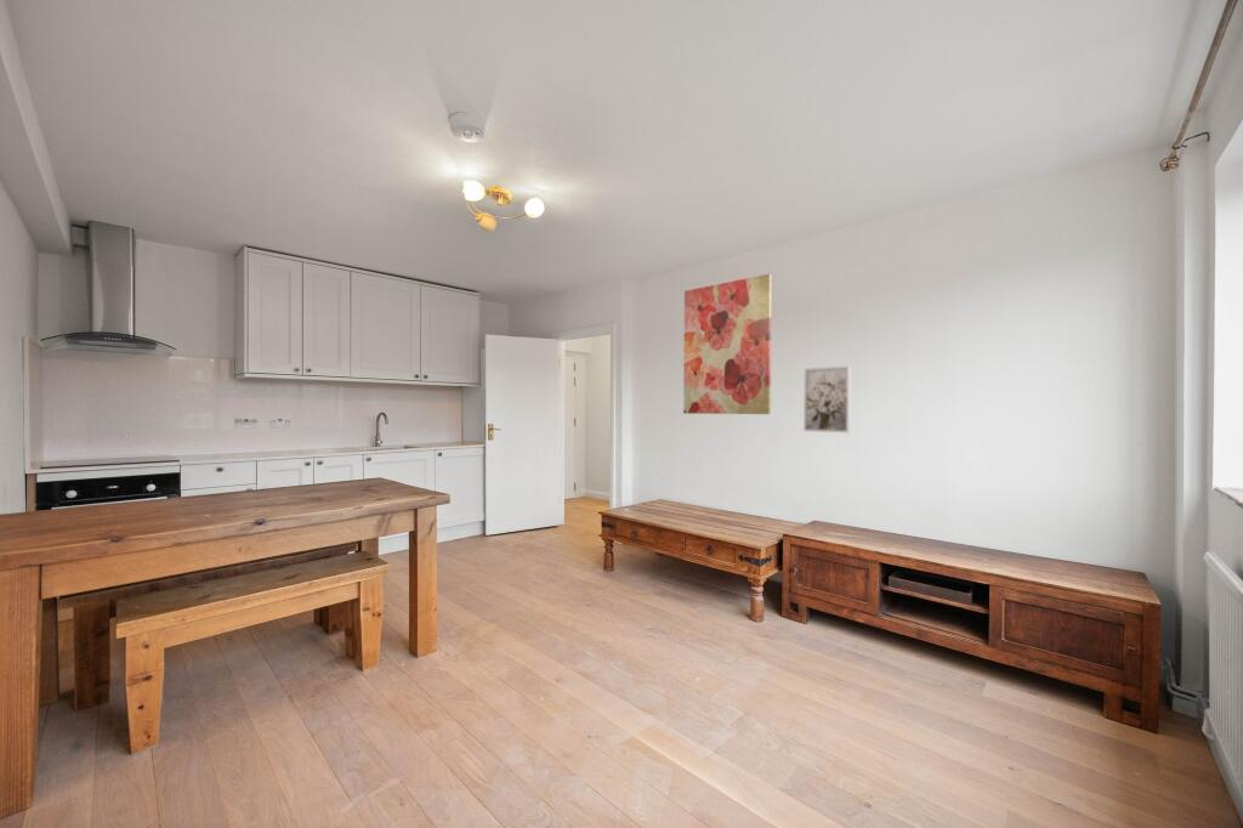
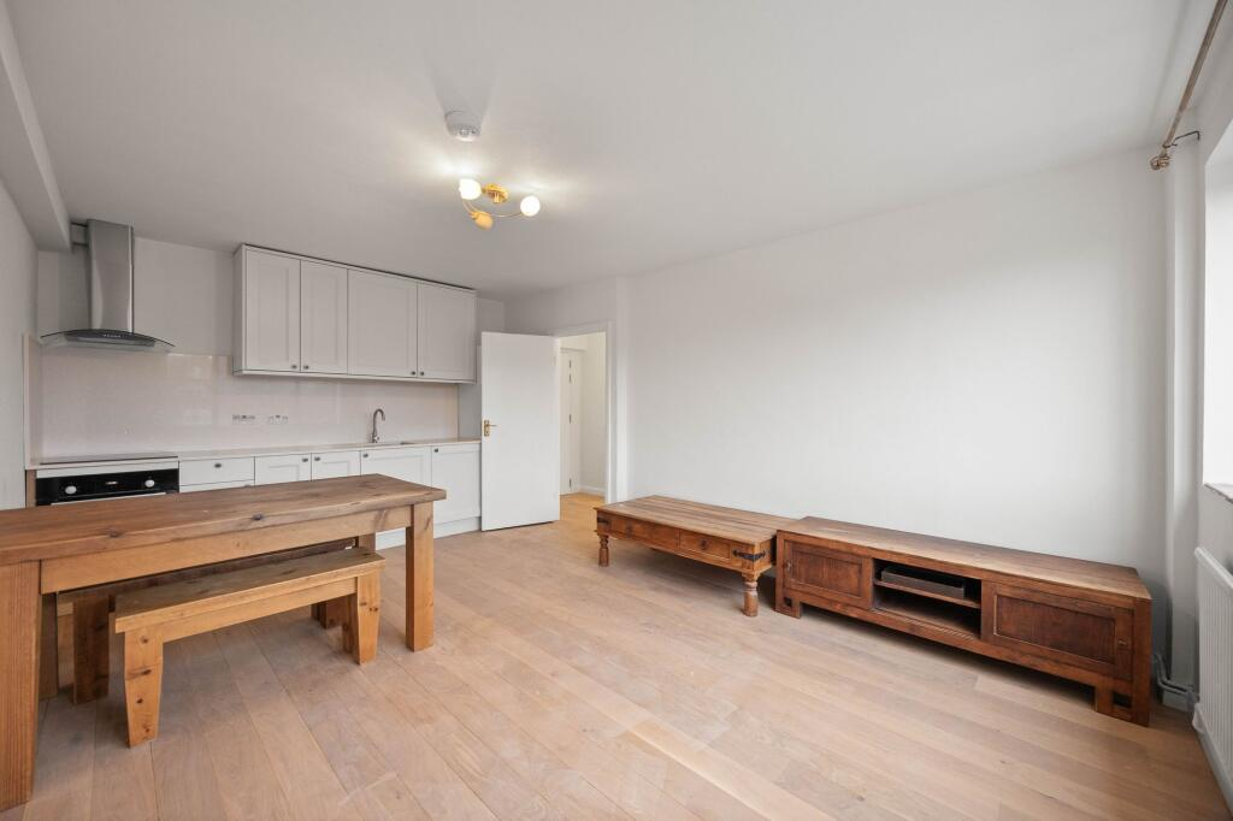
- wall art [802,365,851,433]
- wall art [682,273,773,415]
